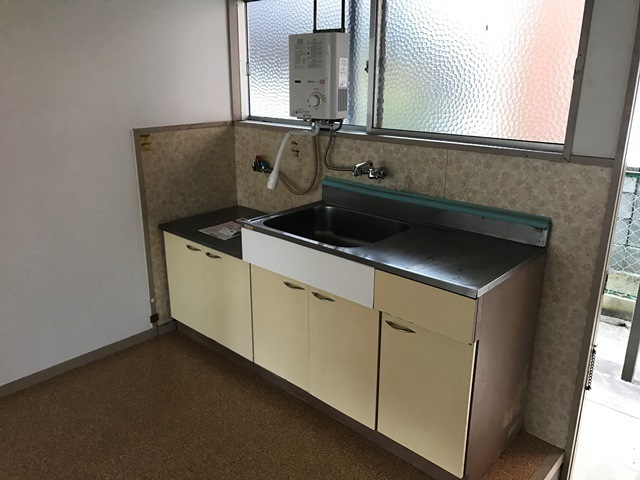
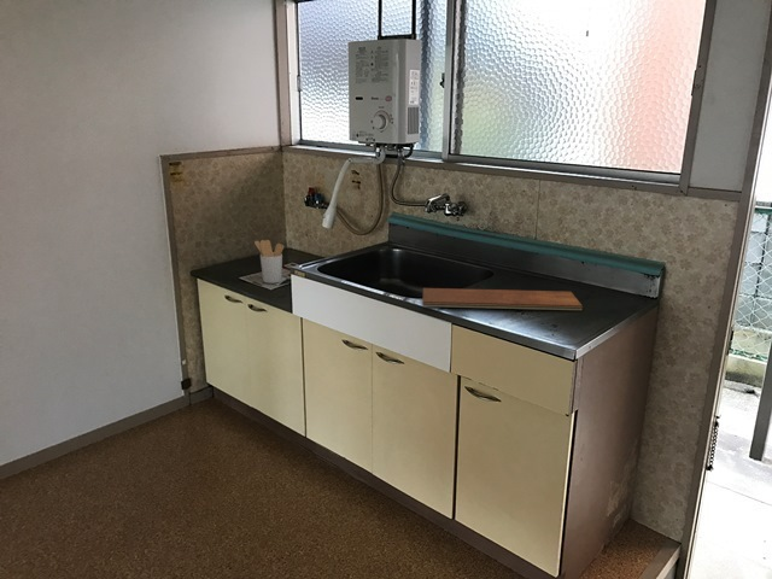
+ chopping board [421,287,584,311]
+ utensil holder [253,239,285,285]
